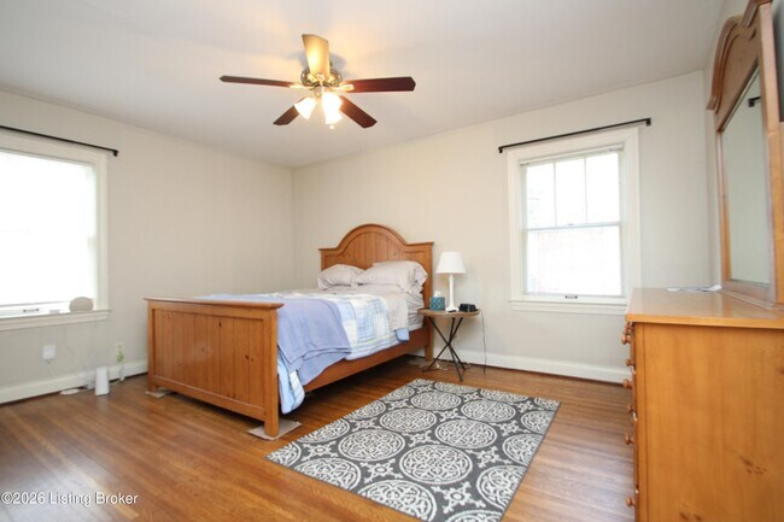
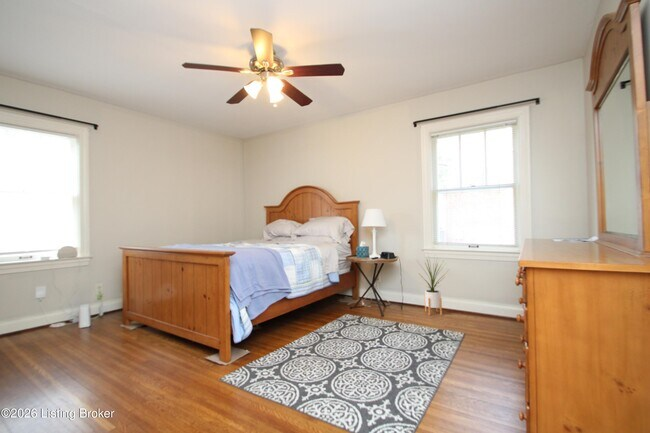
+ house plant [416,254,449,316]
